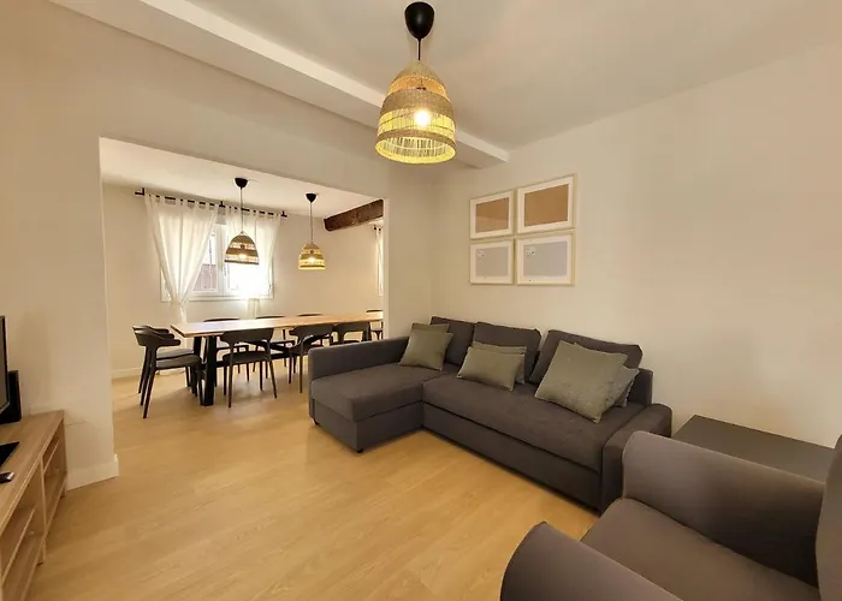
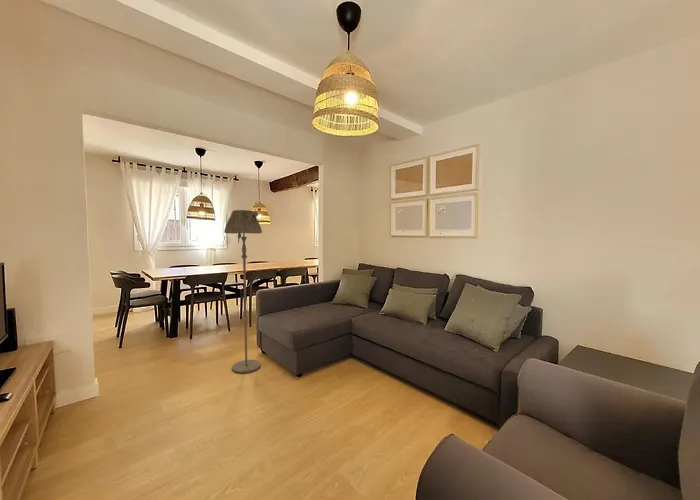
+ floor lamp [223,209,263,374]
